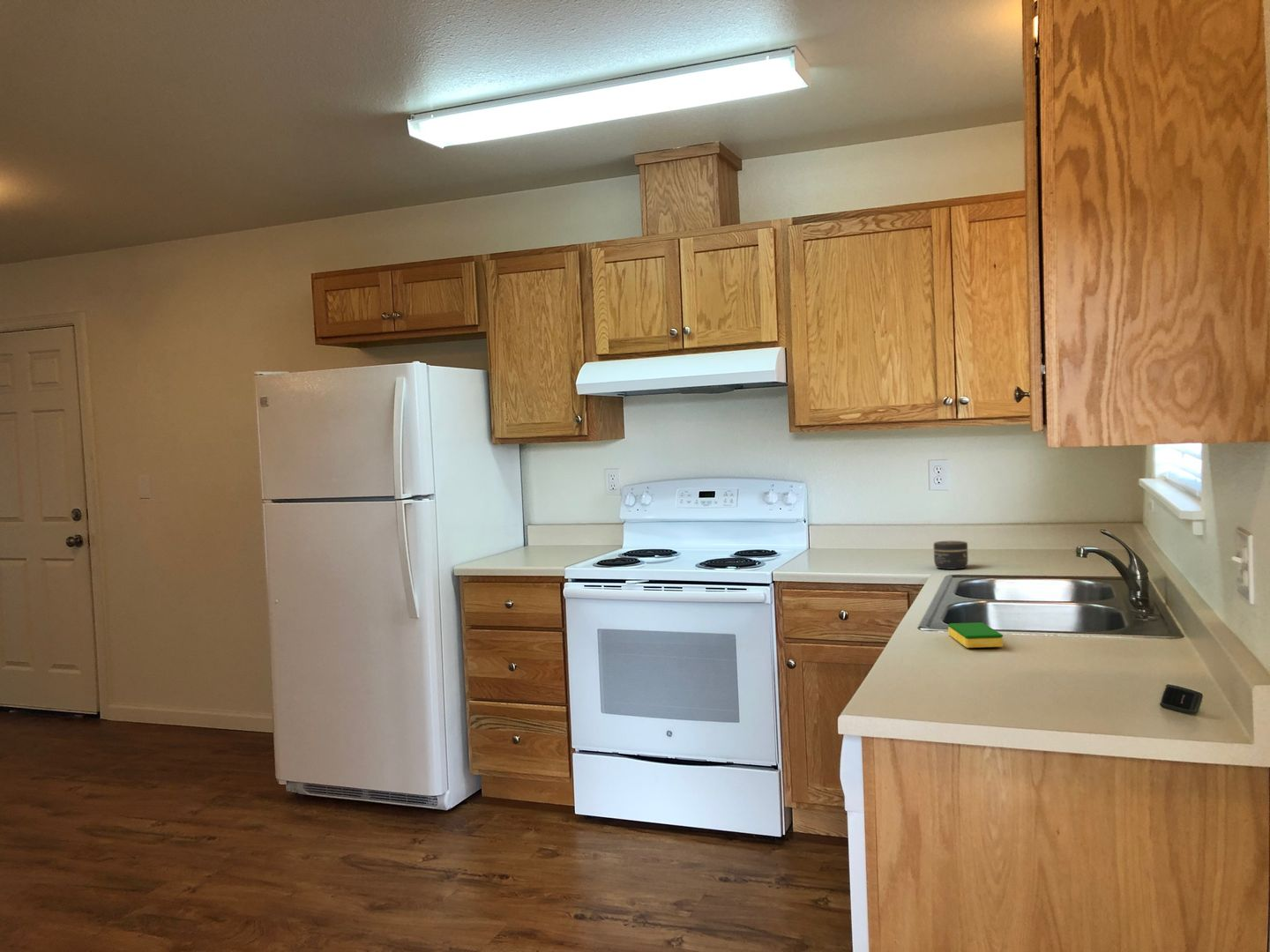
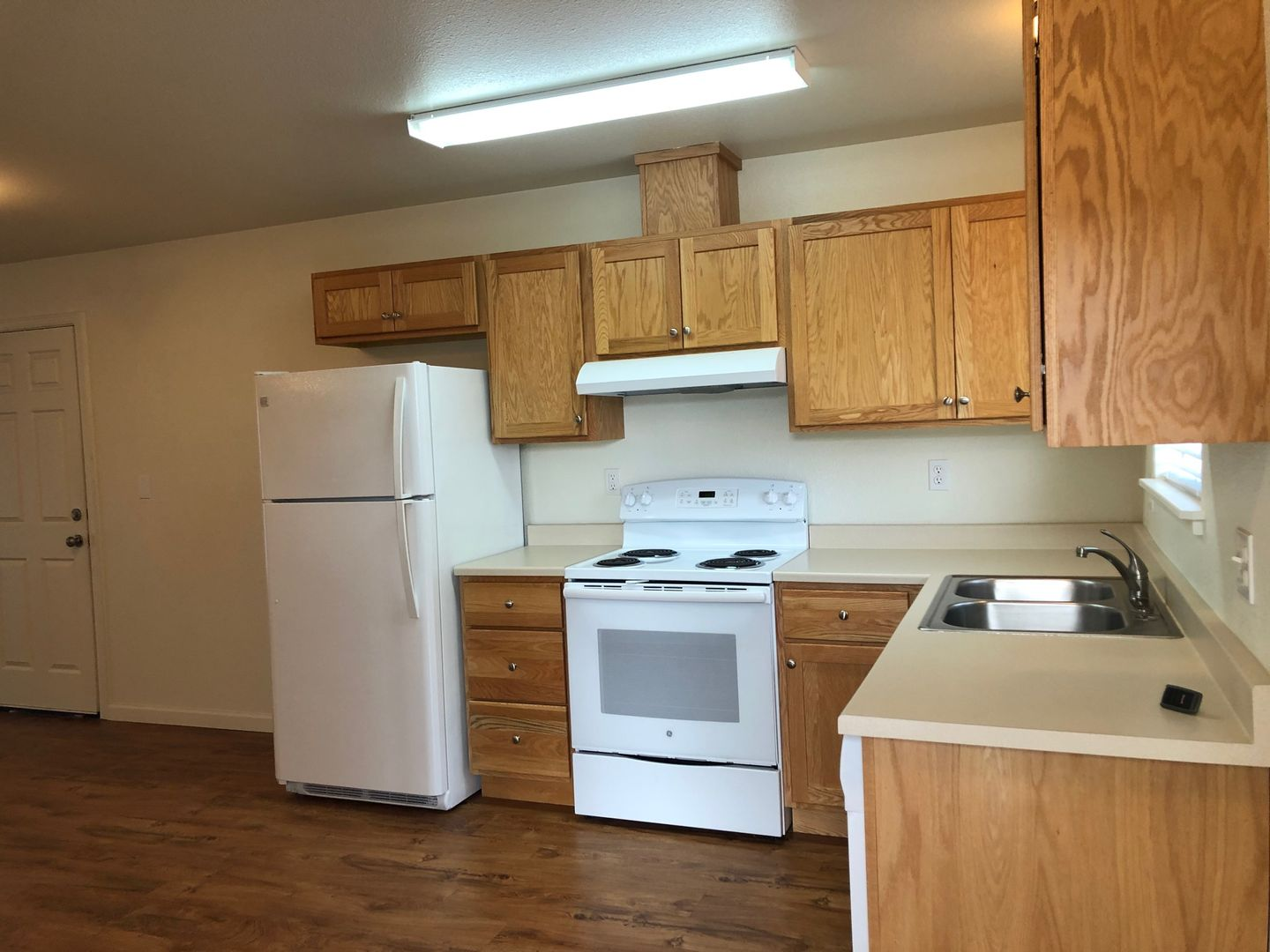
- dish sponge [947,621,1004,649]
- jar [932,540,969,570]
